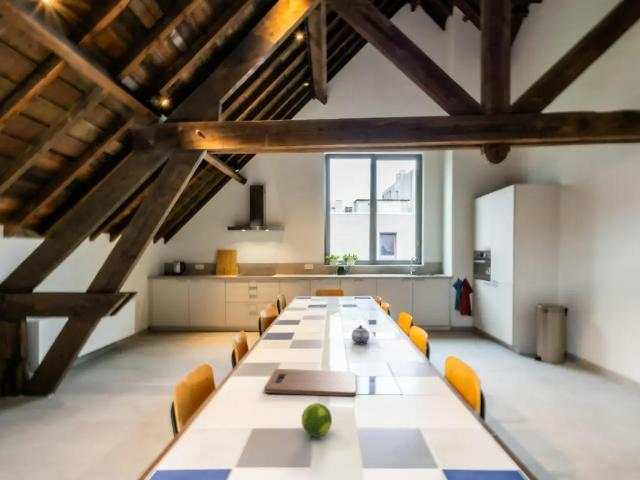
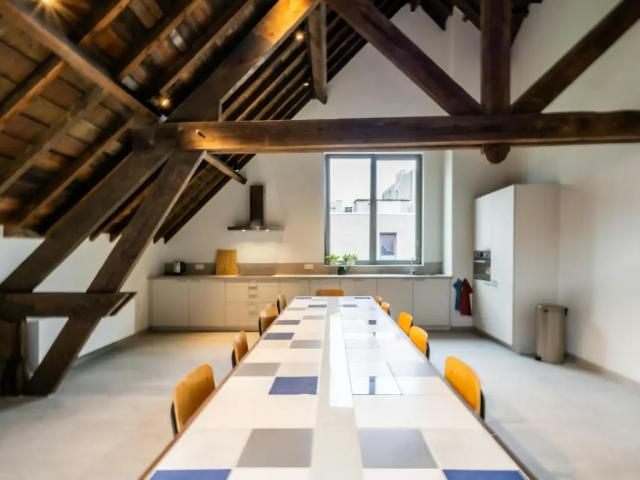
- teapot [351,324,370,346]
- fruit [301,402,333,438]
- cutting board [263,368,357,397]
